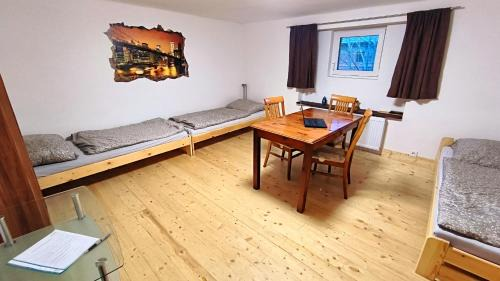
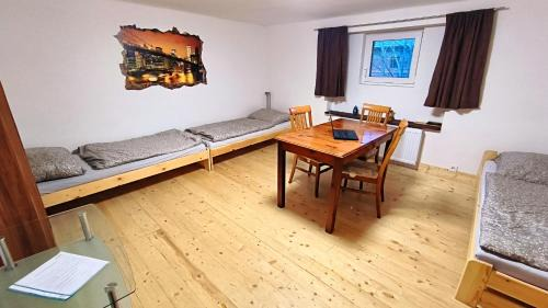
- pen [84,230,113,254]
